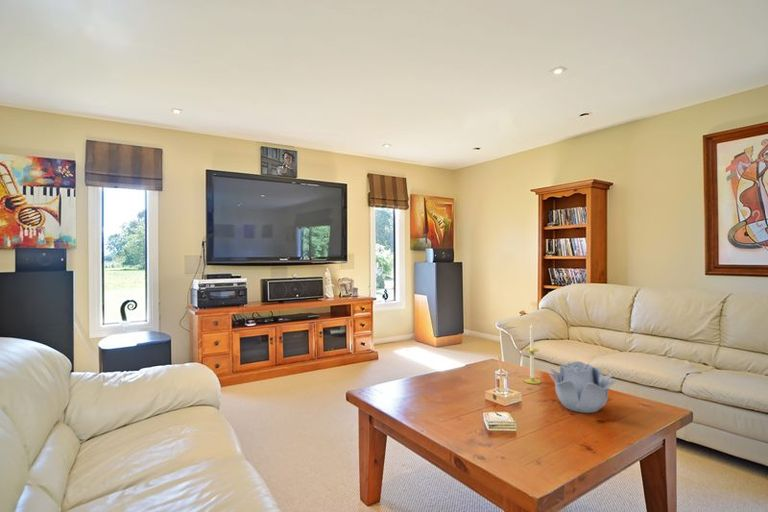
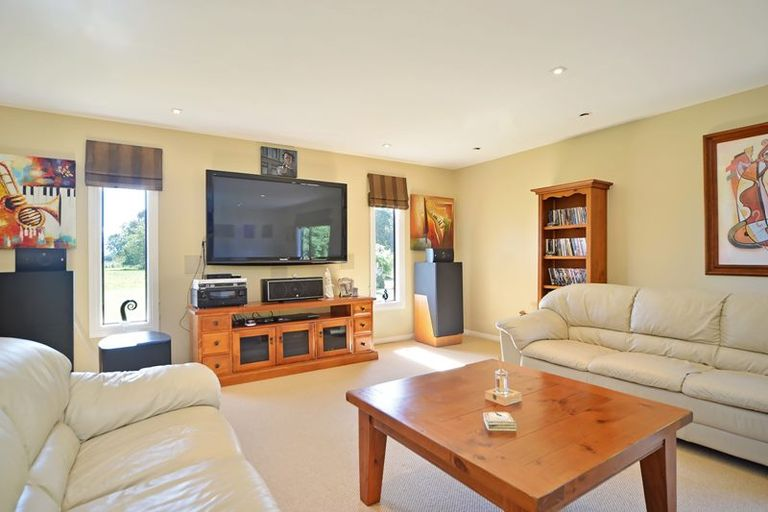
- candle [523,322,542,385]
- decorative bowl [548,360,617,414]
